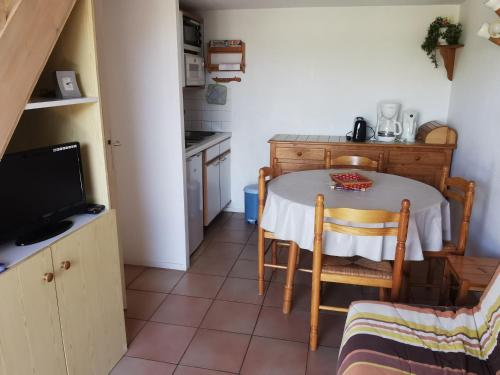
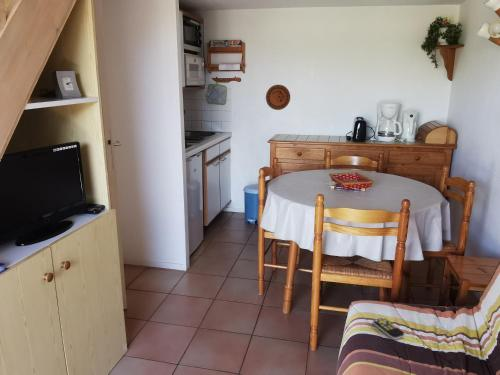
+ remote control [372,317,405,341]
+ decorative plate [265,84,291,111]
